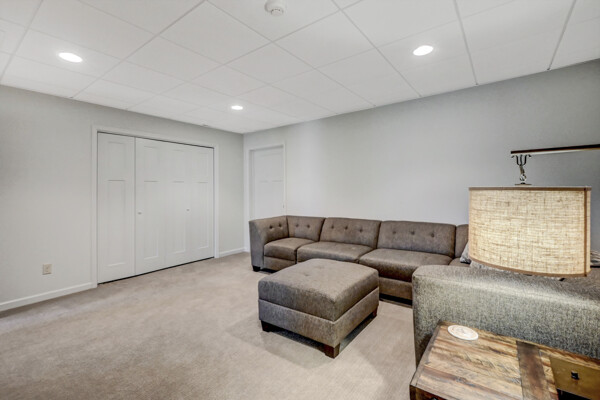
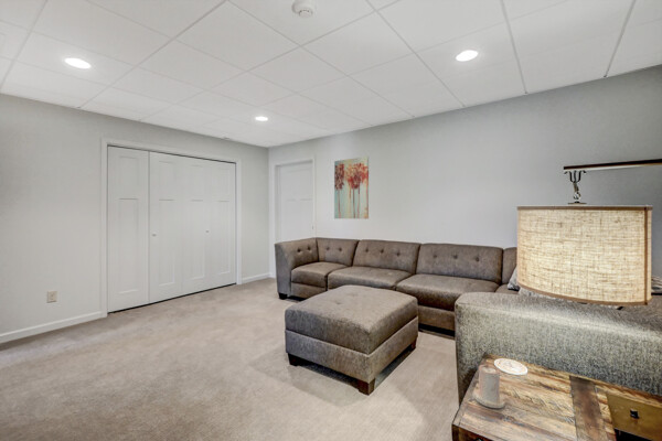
+ wall art [333,155,370,219]
+ candle [473,362,506,409]
